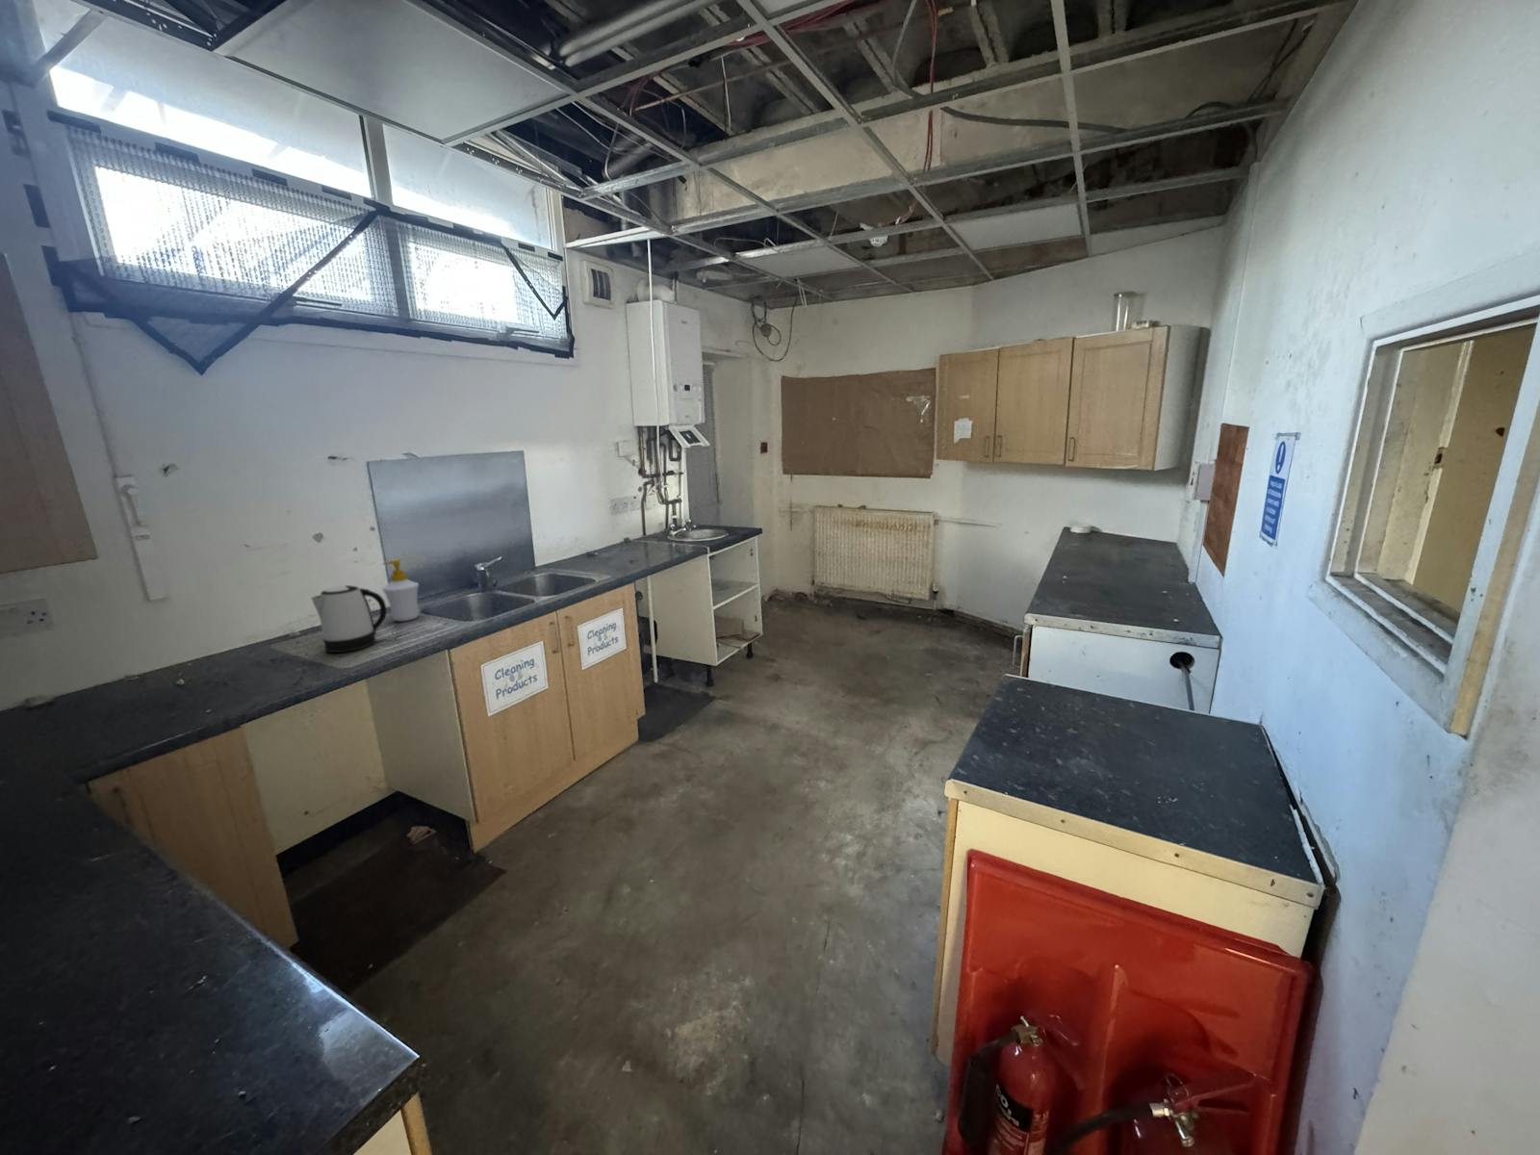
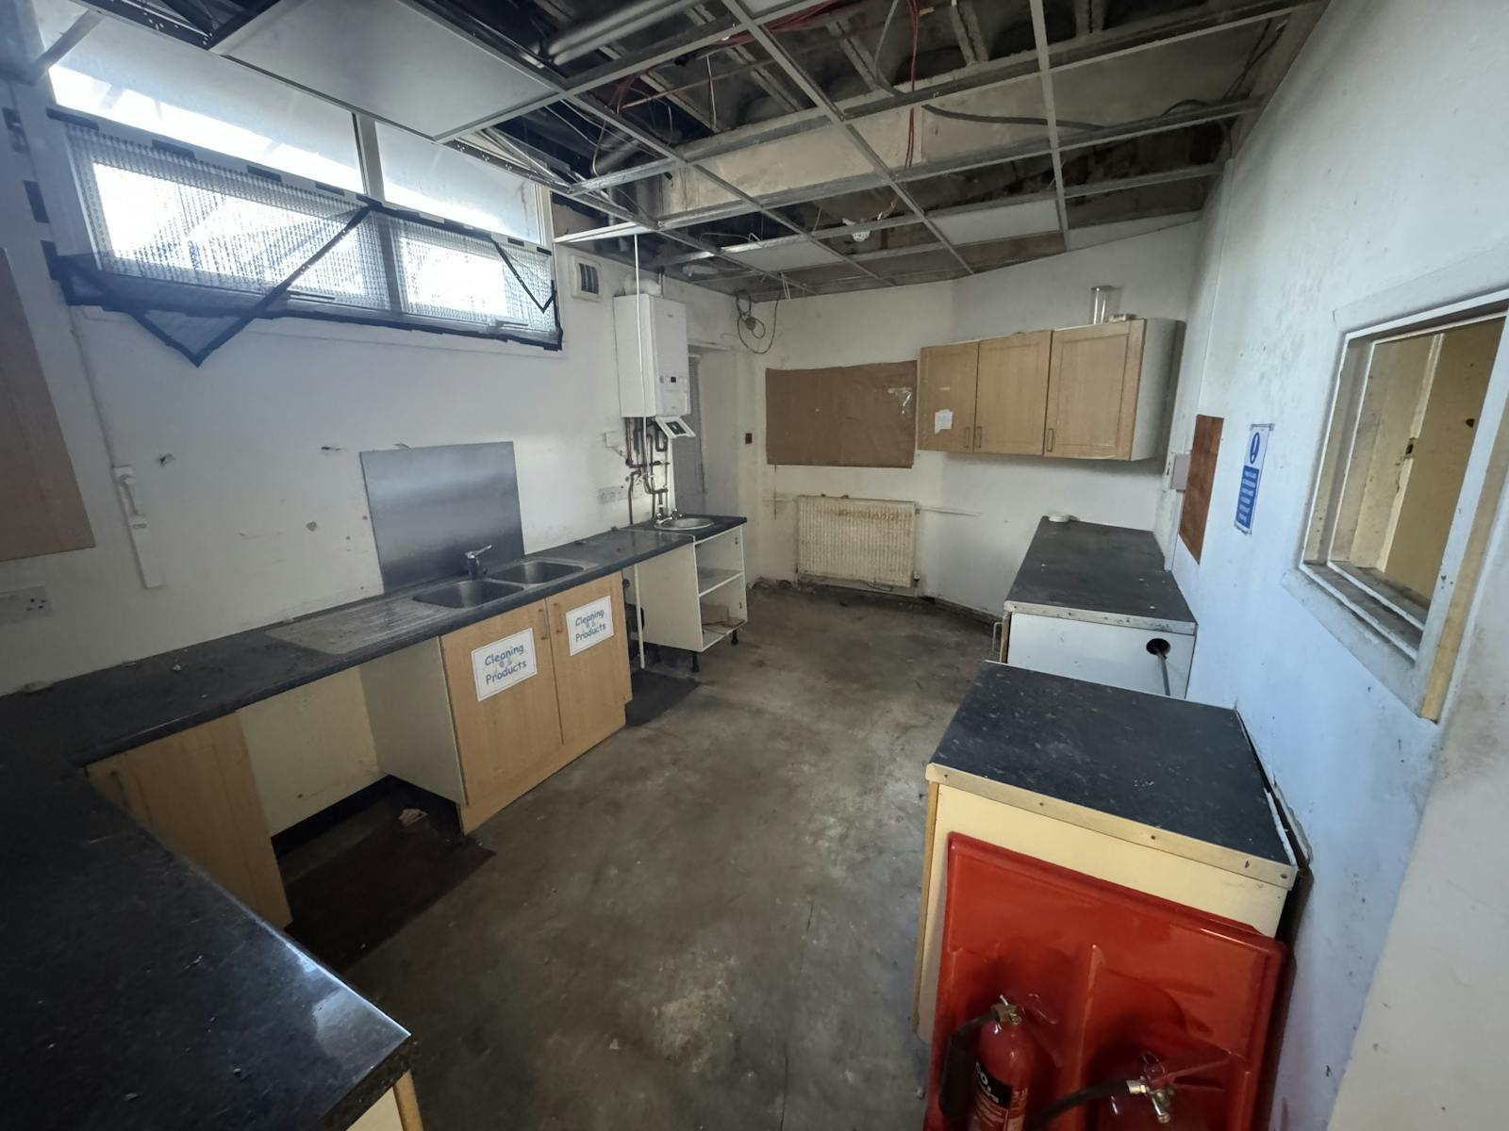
- soap bottle [381,557,420,621]
- kettle [310,585,388,654]
